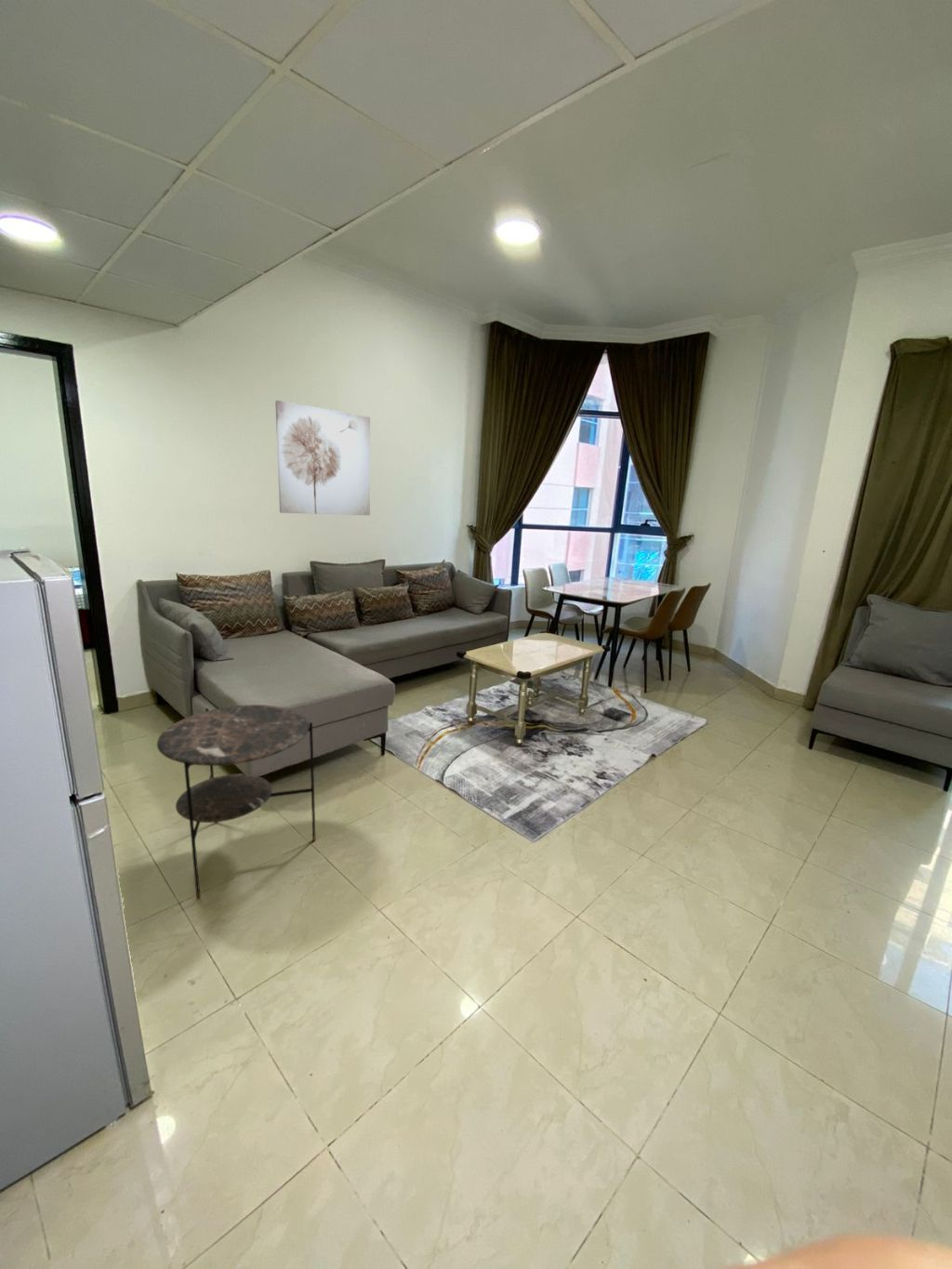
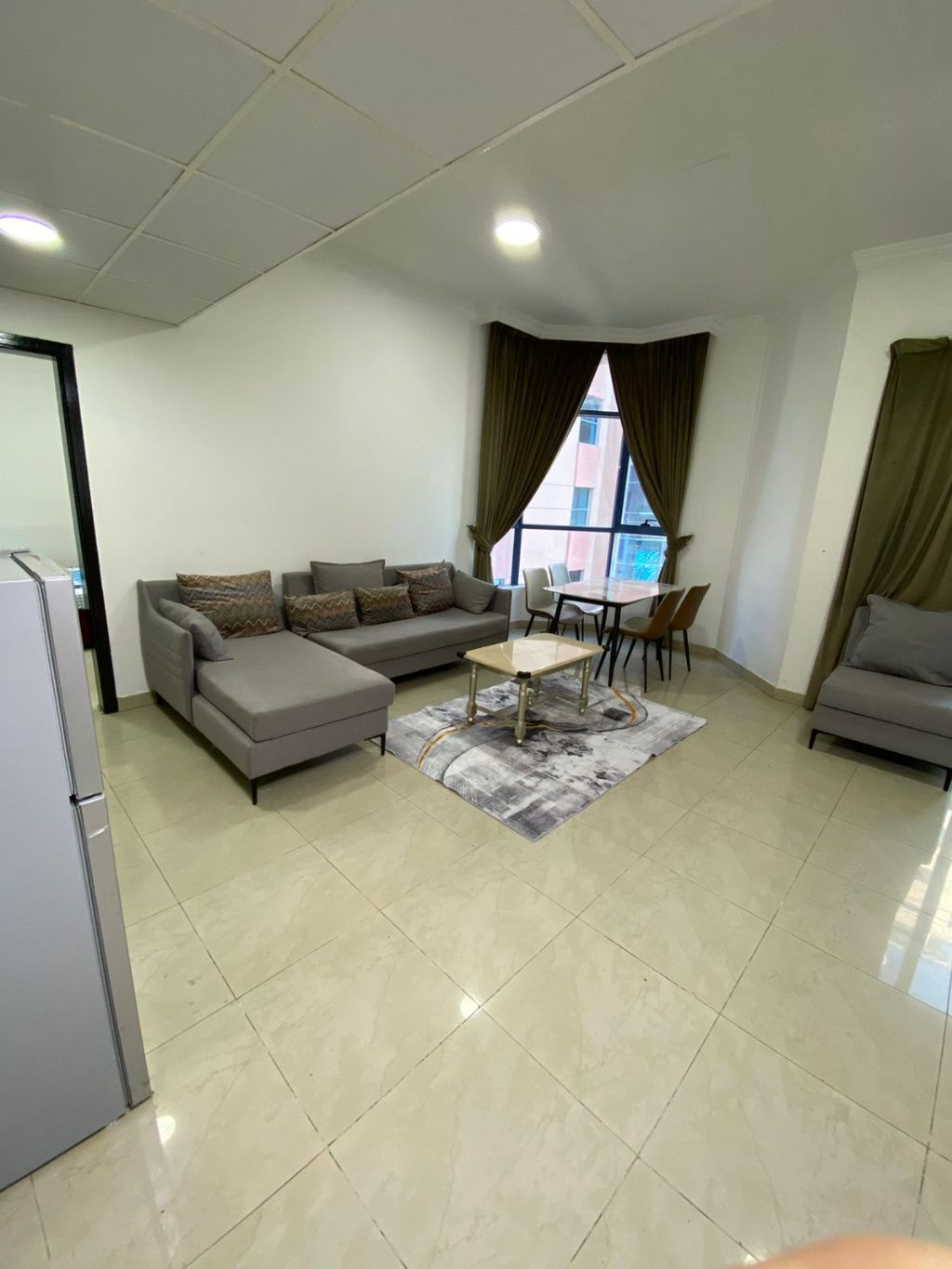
- wall art [274,400,371,516]
- side table [156,704,317,901]
